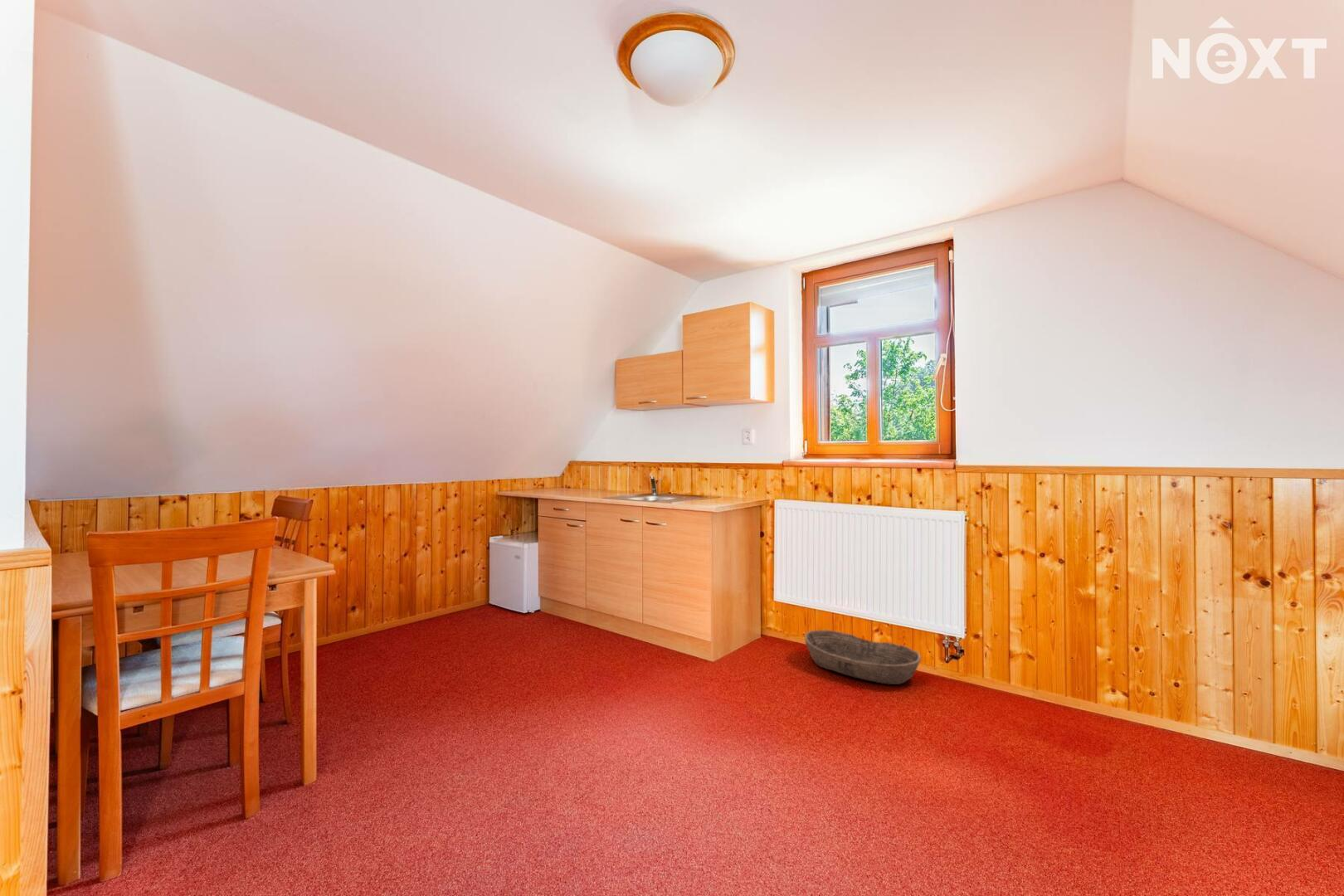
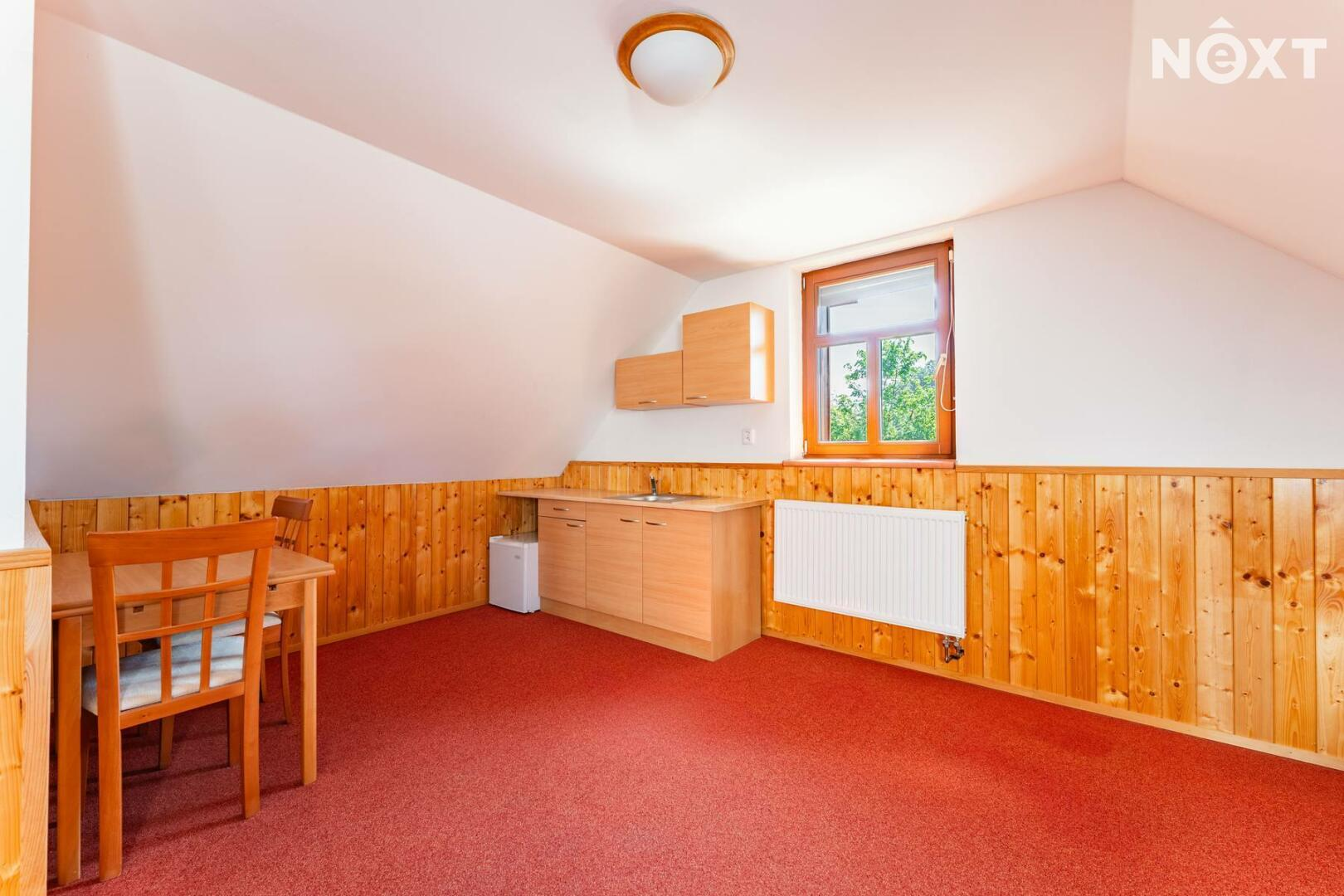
- basket [804,629,922,685]
